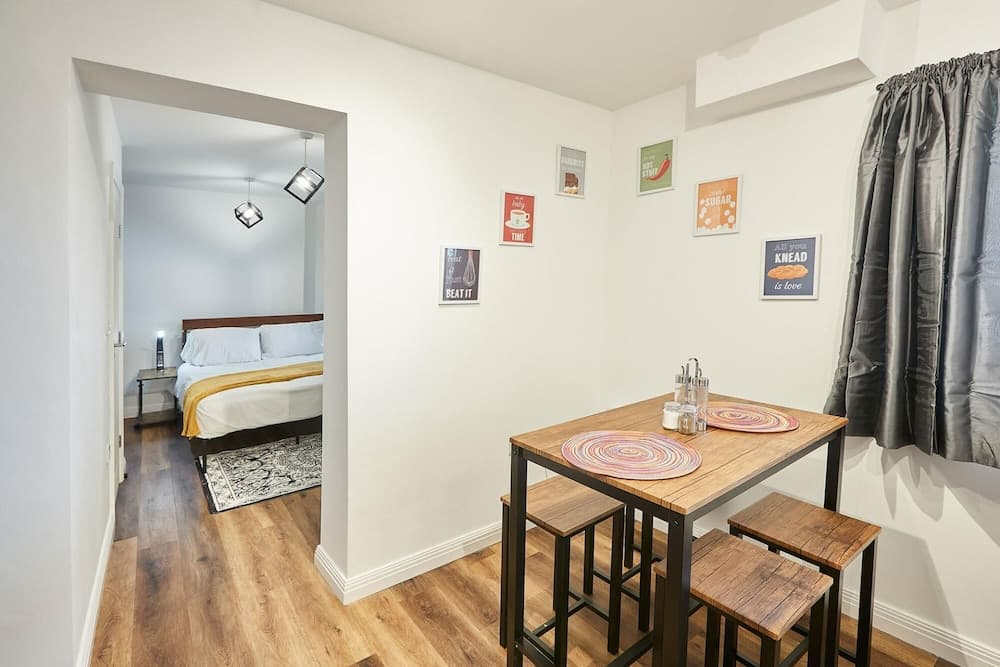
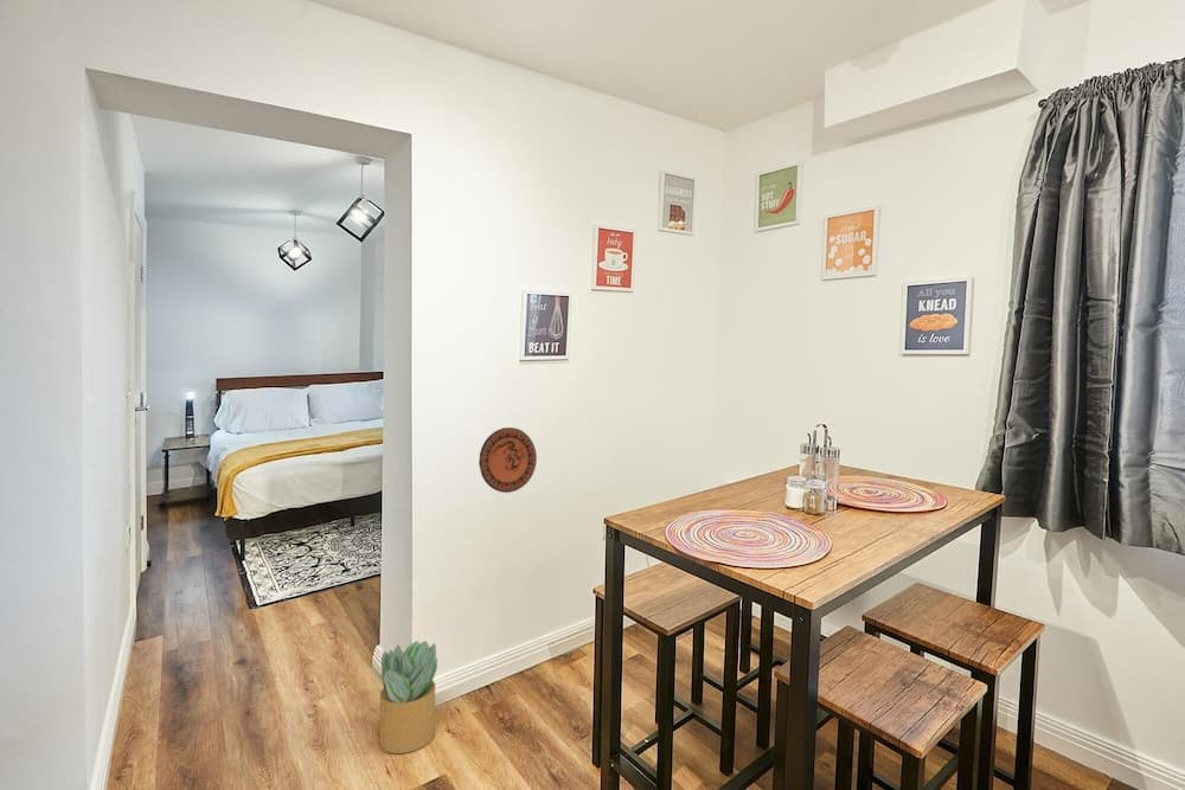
+ decorative plate [478,426,538,494]
+ potted plant [370,640,438,754]
